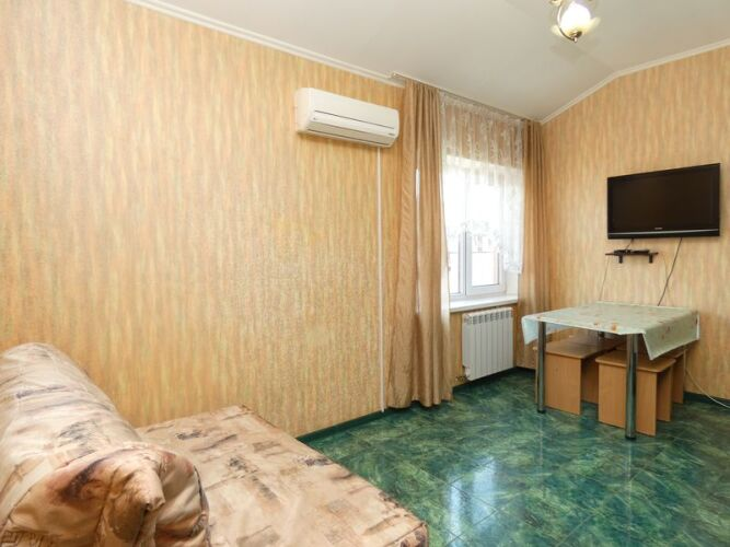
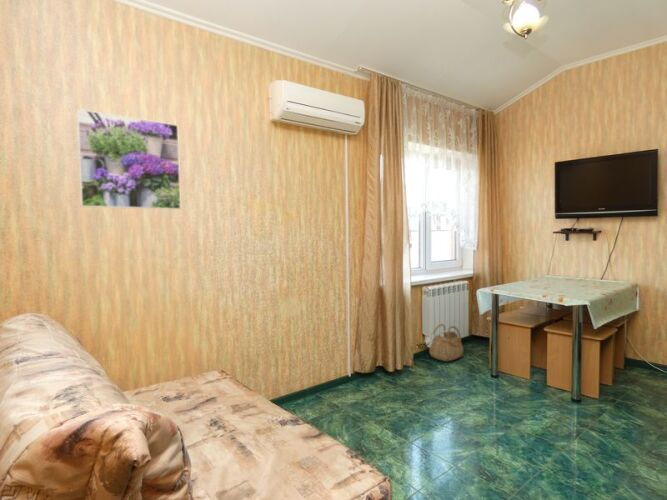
+ basket [428,323,464,362]
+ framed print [76,108,182,211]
